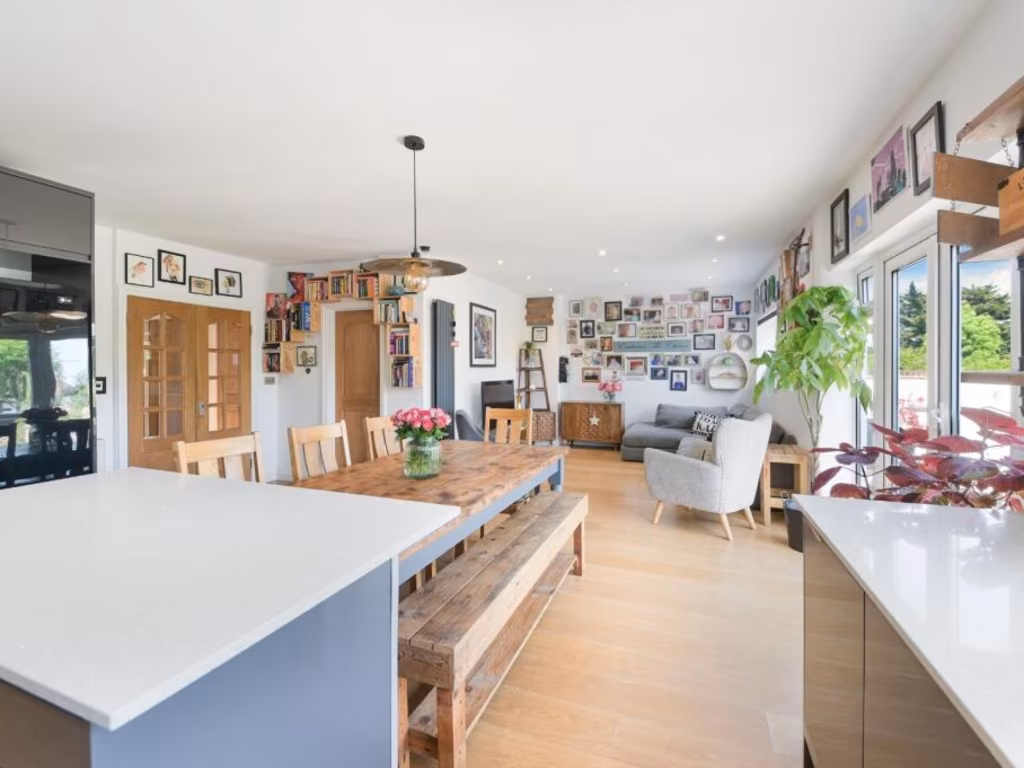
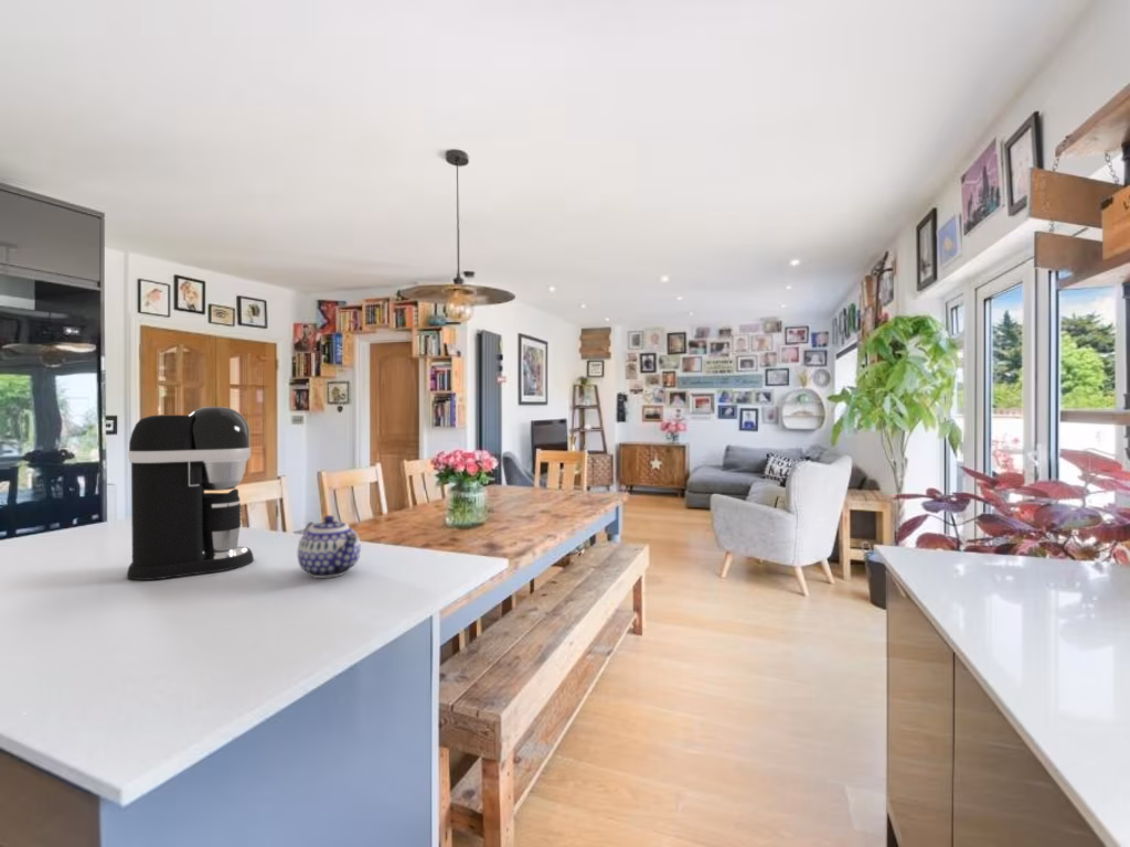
+ coffee maker [126,406,255,581]
+ teapot [296,514,362,579]
